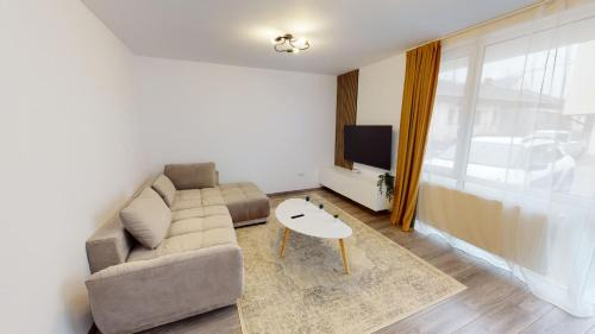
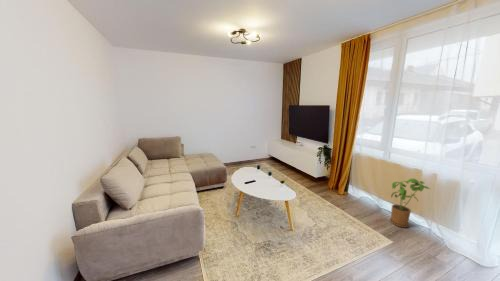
+ house plant [389,178,431,228]
